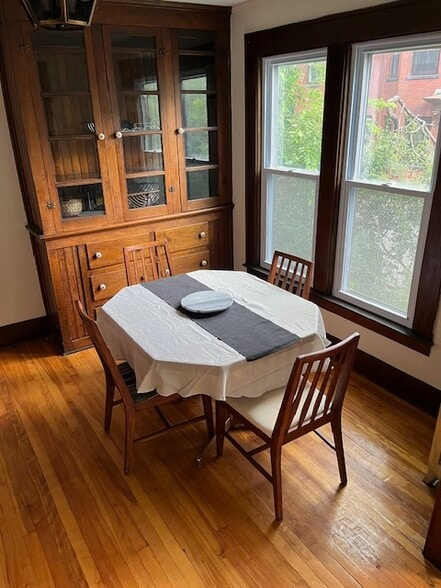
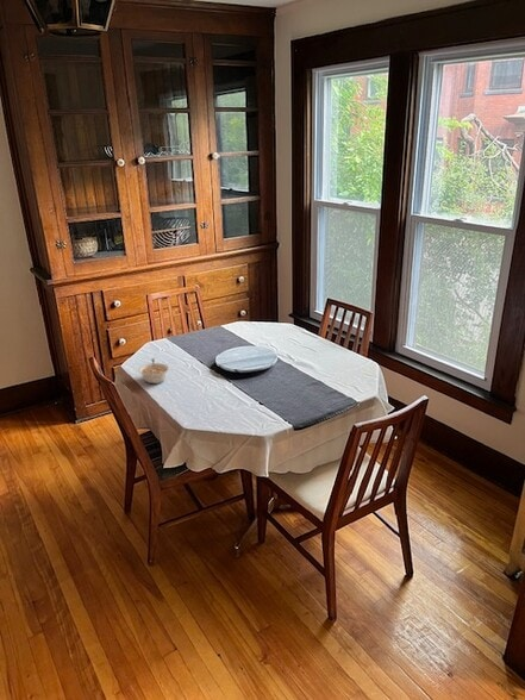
+ legume [137,357,170,385]
